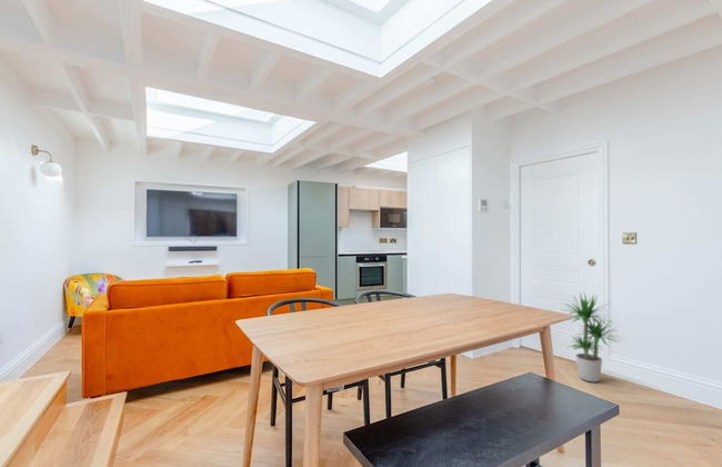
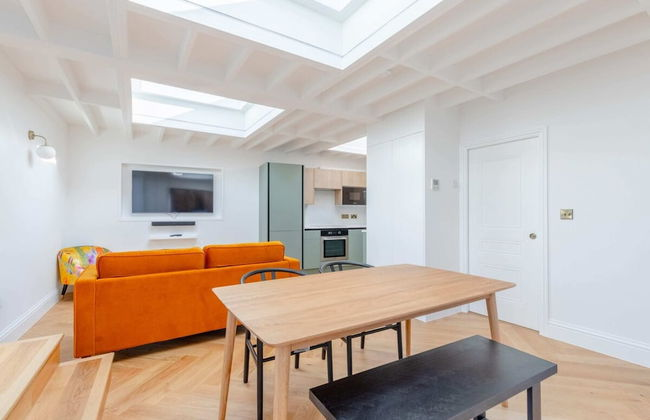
- potted plant [560,290,625,382]
